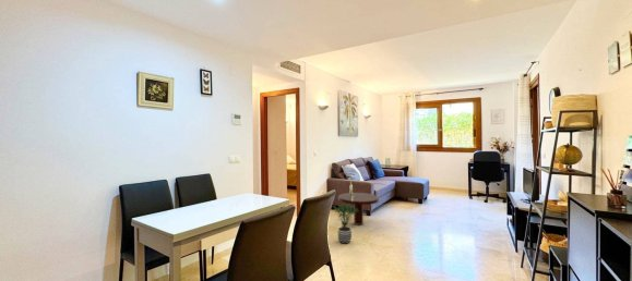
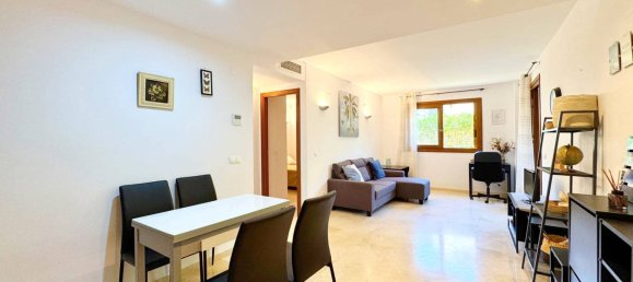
- coffee table [337,181,380,227]
- potted plant [331,203,358,245]
